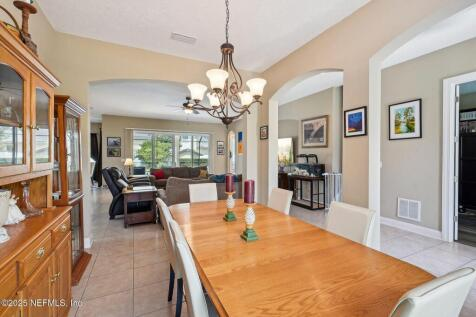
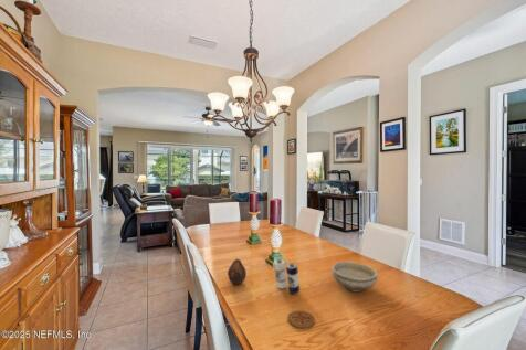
+ bowl [330,261,379,293]
+ coaster [287,309,316,329]
+ fruit [227,257,248,285]
+ candle [273,258,317,296]
